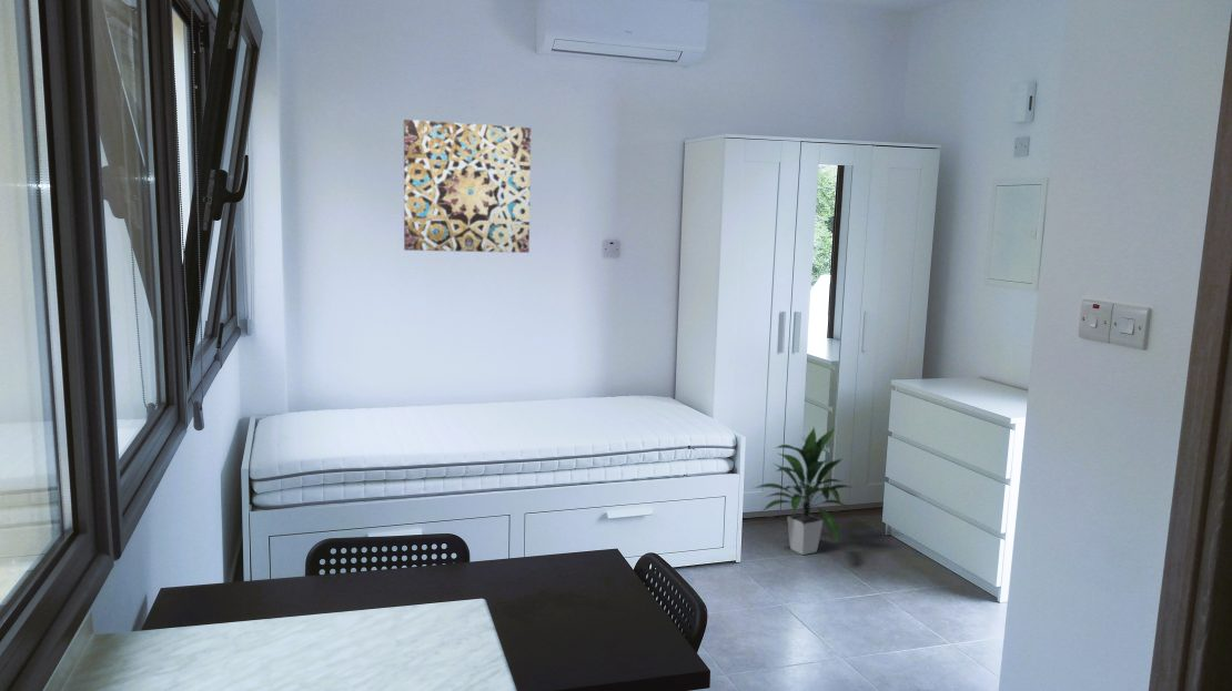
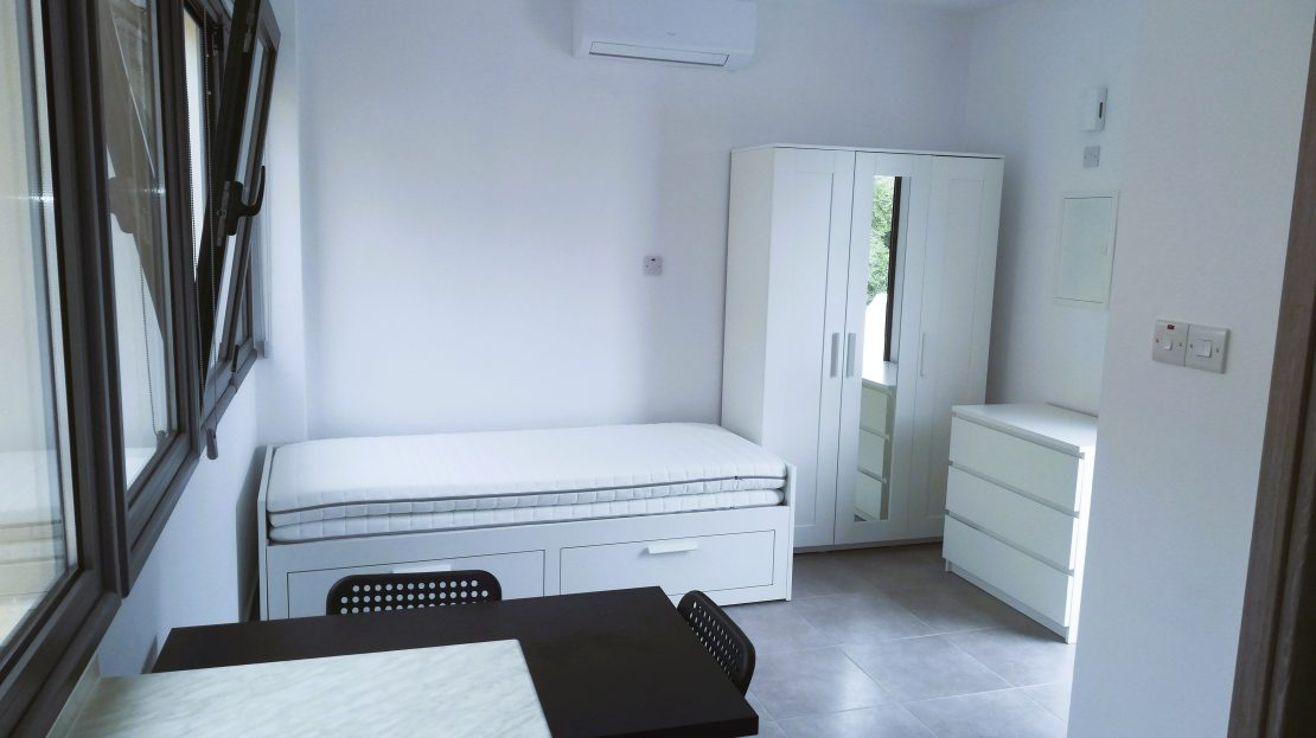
- indoor plant [754,426,852,556]
- wall art [403,119,532,254]
